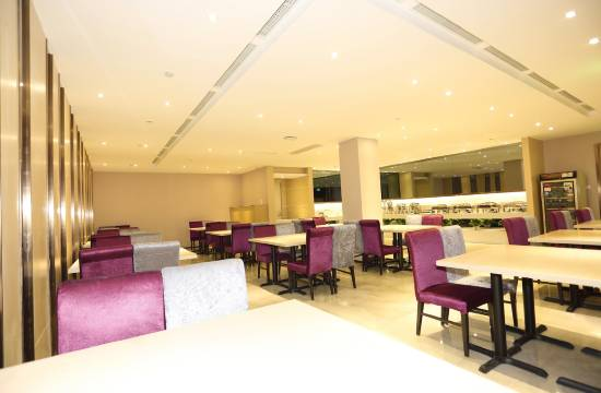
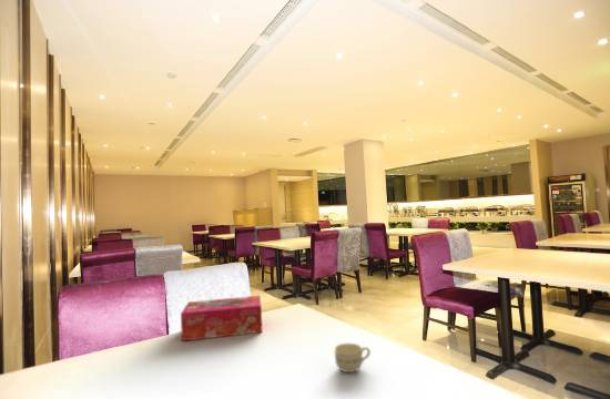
+ cup [333,342,372,374]
+ tissue box [180,295,264,342]
